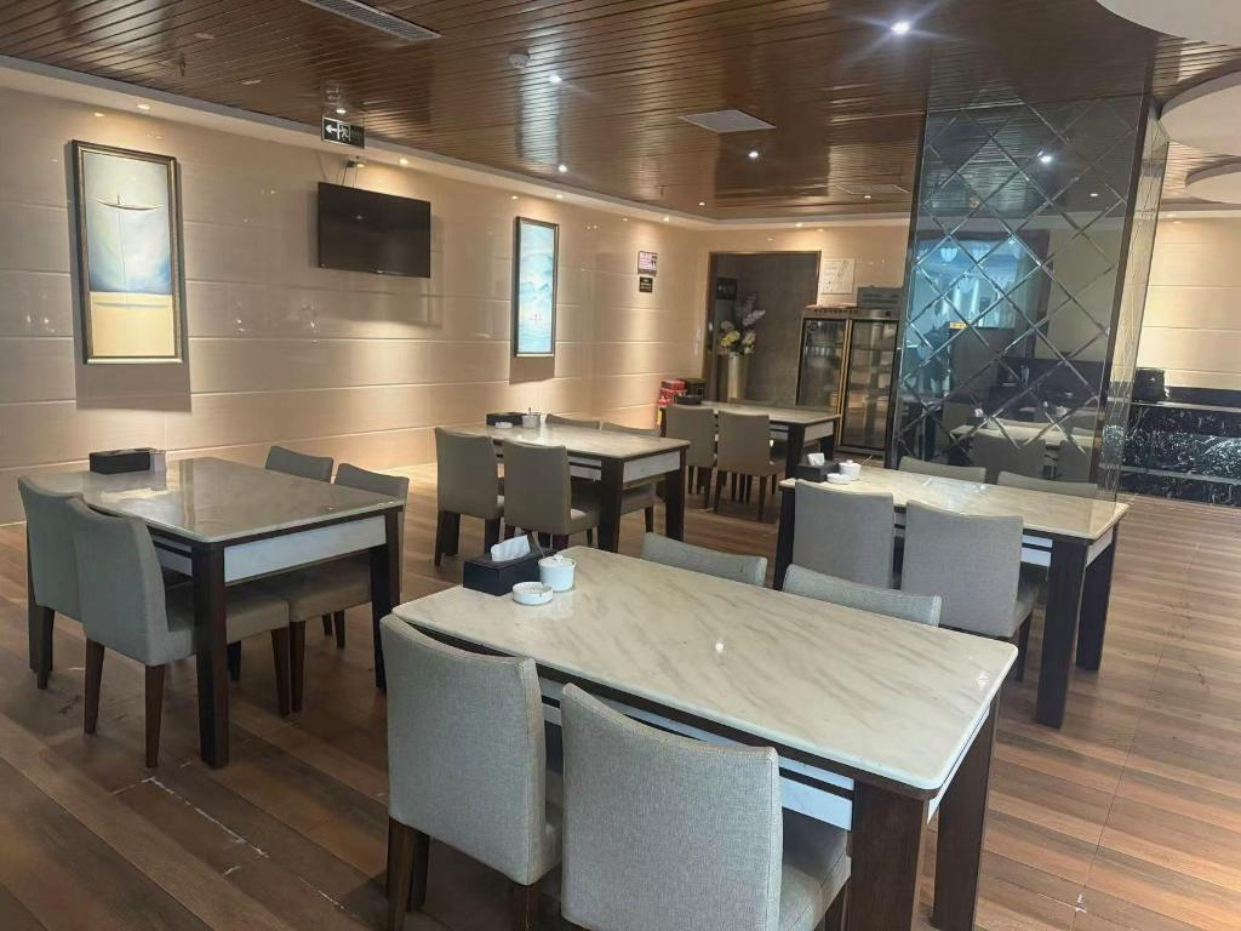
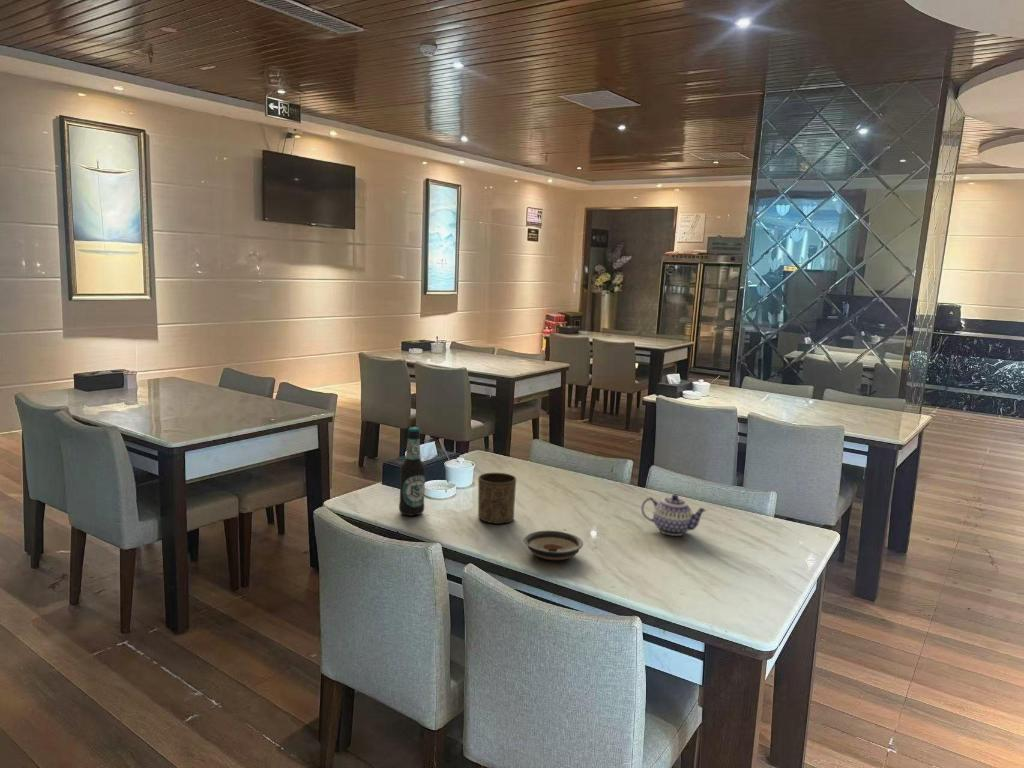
+ bottle [398,426,427,517]
+ cup [477,472,517,525]
+ saucer [523,530,584,561]
+ teapot [640,493,708,537]
